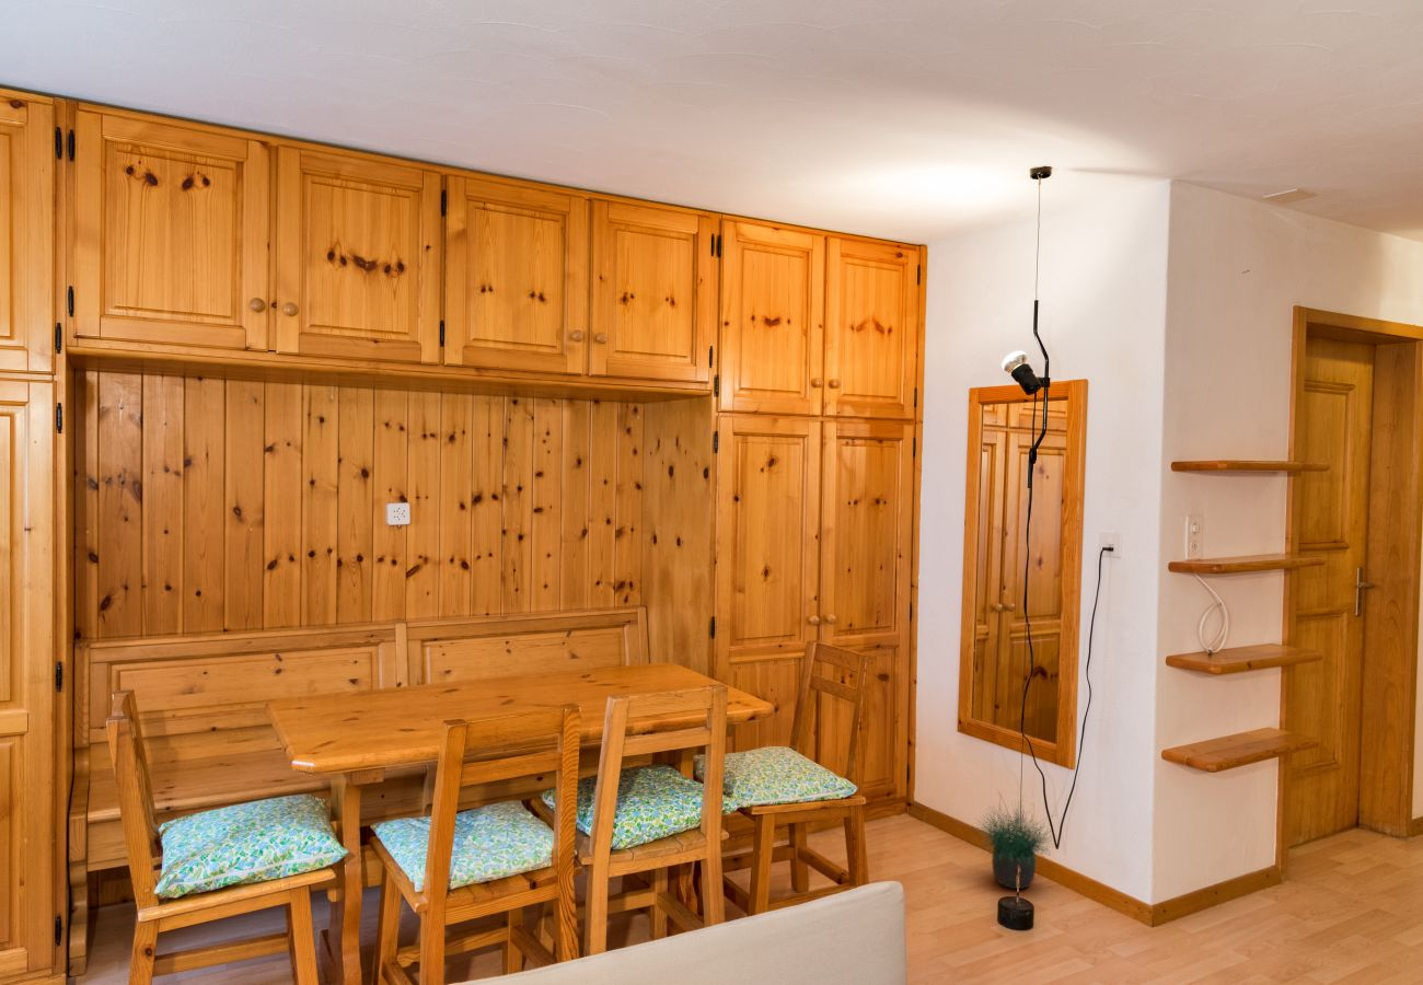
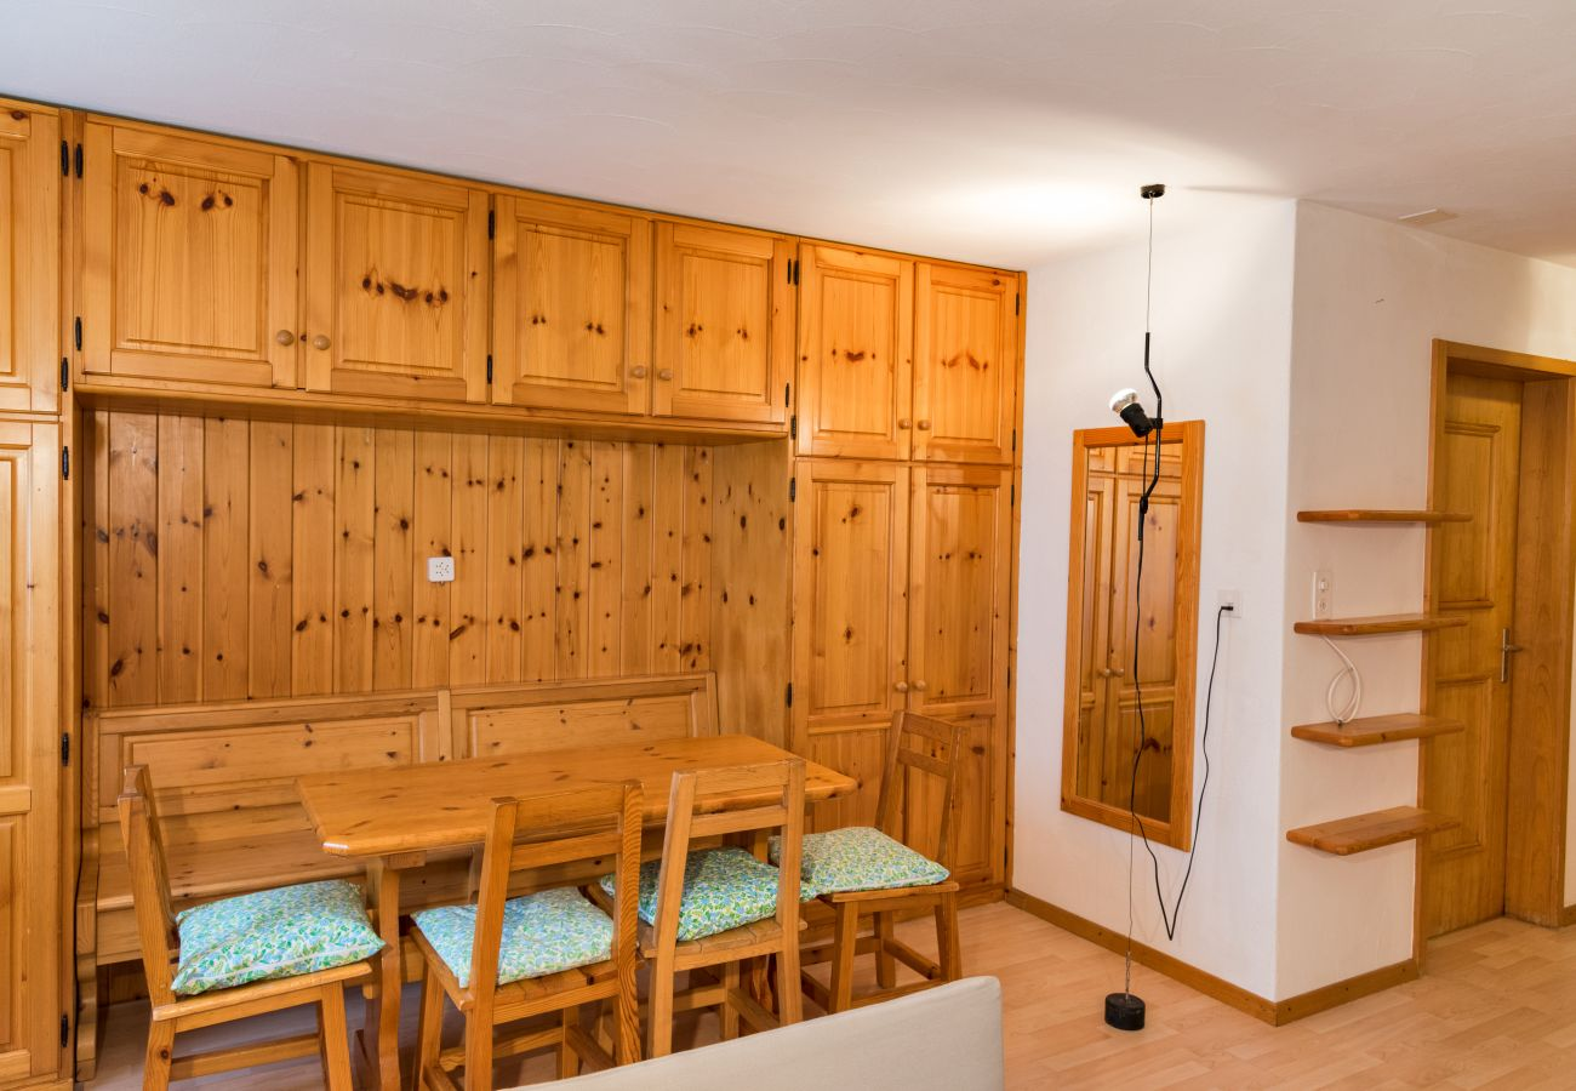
- potted plant [969,789,1061,890]
